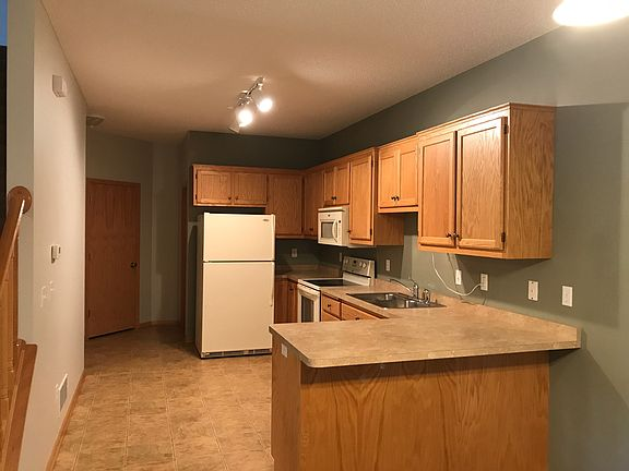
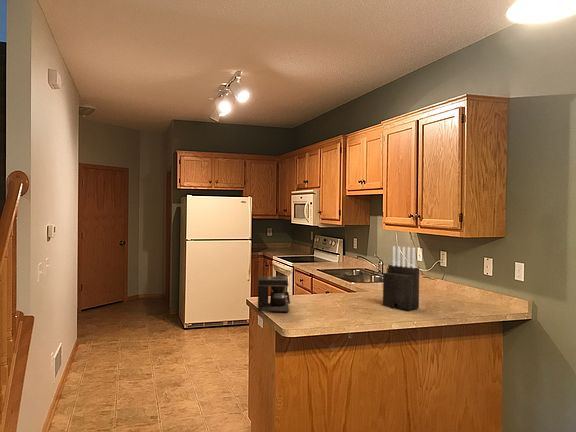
+ knife block [382,245,420,311]
+ coffee maker [257,275,291,312]
